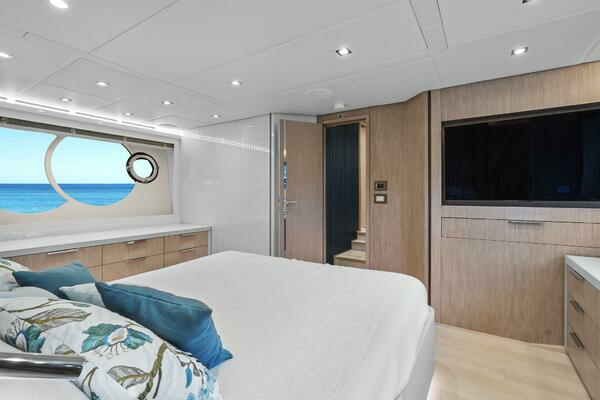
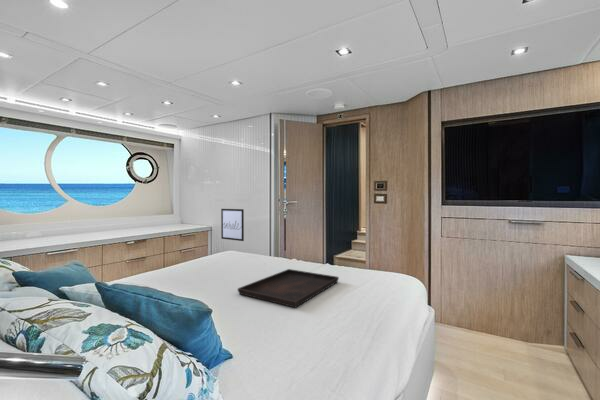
+ wall art [220,208,245,242]
+ serving tray [237,268,340,309]
